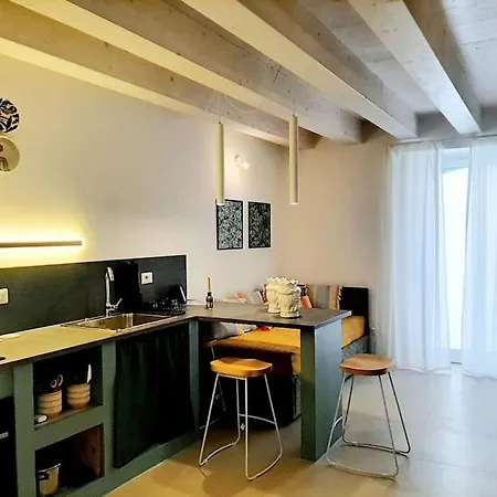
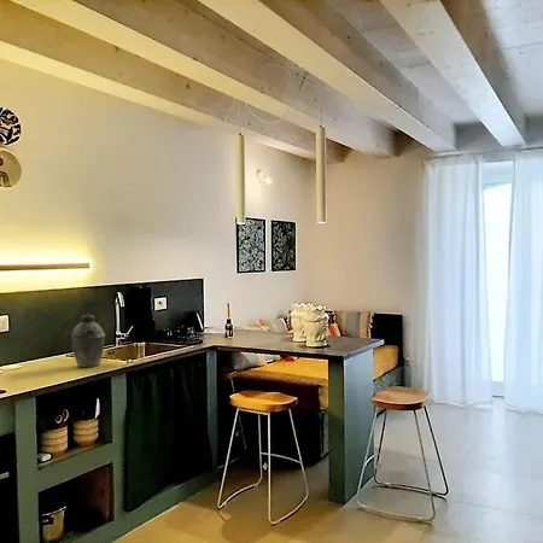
+ kettle [70,313,106,368]
